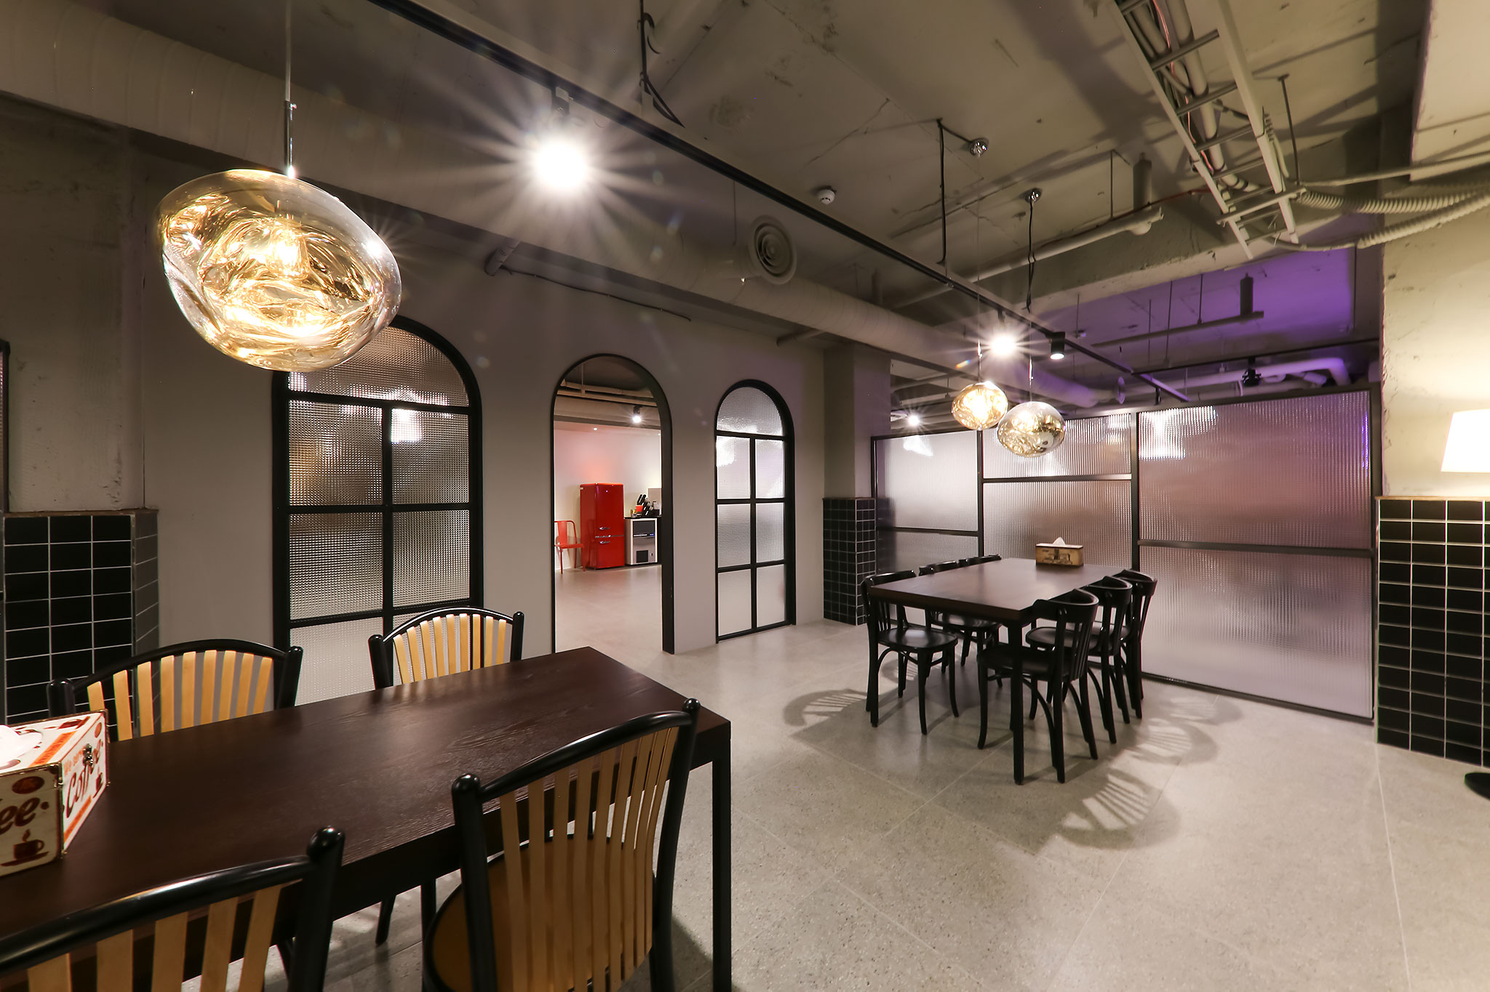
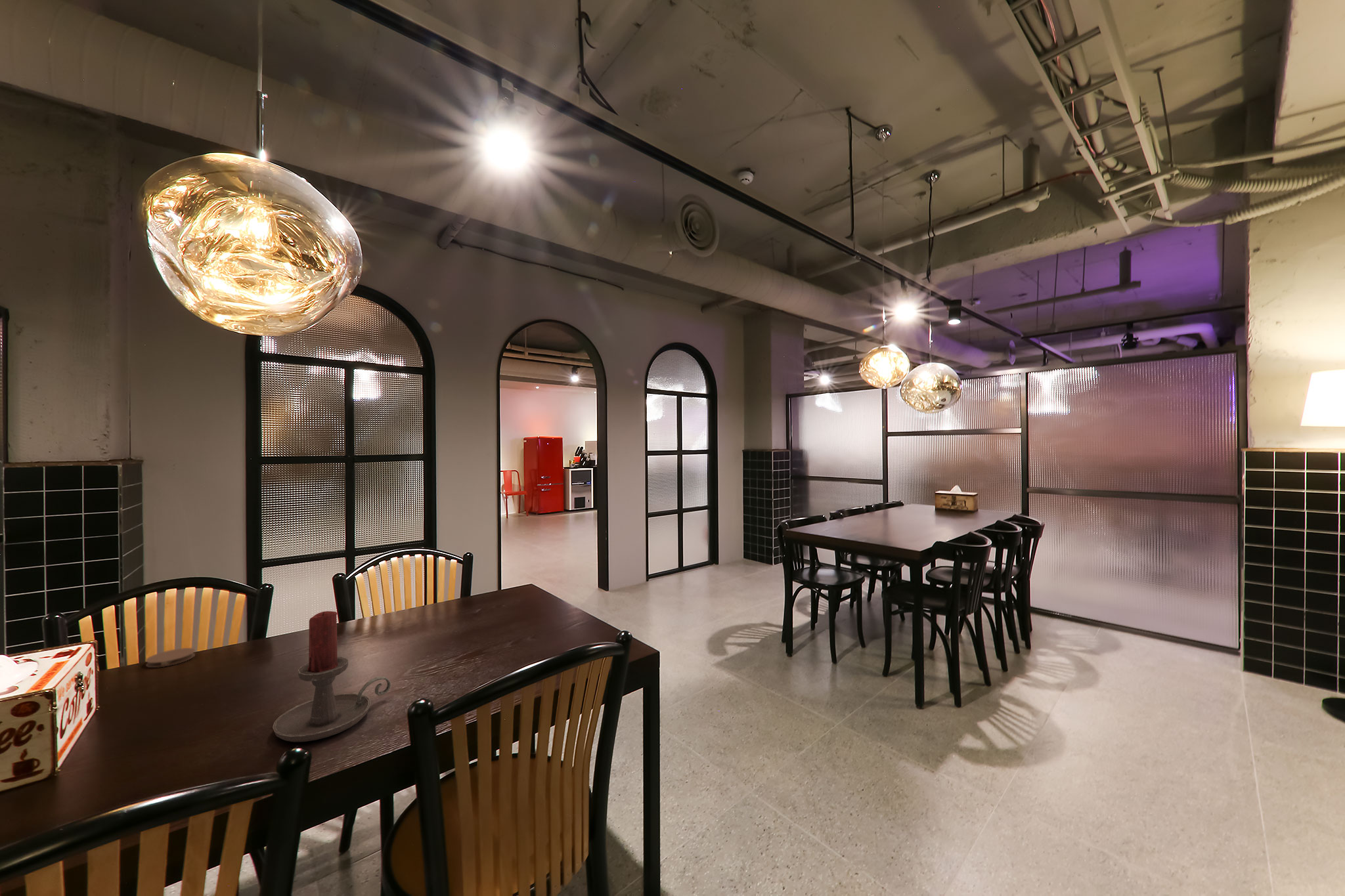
+ candle holder [272,610,391,742]
+ coaster [145,647,196,668]
